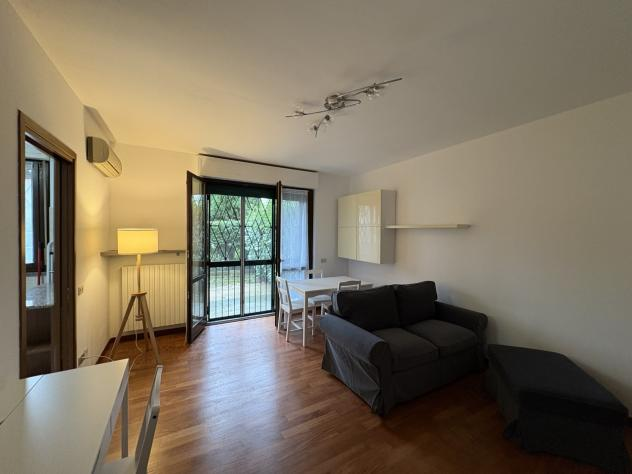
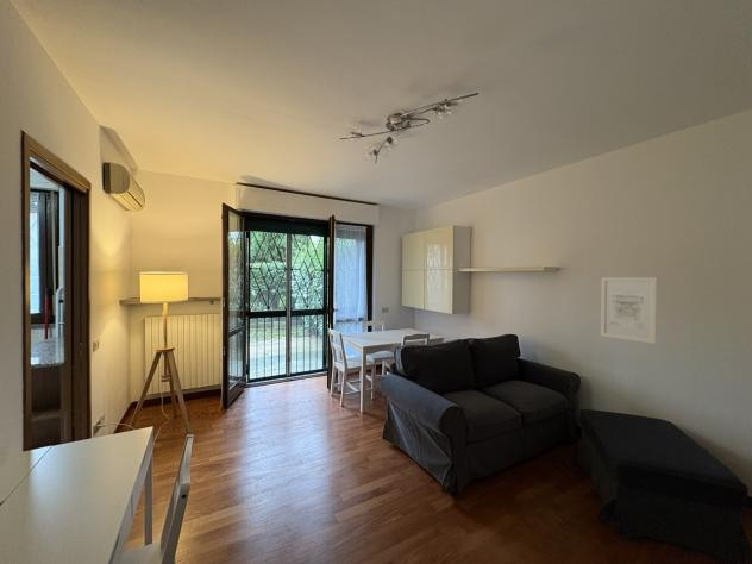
+ wall art [600,276,658,345]
